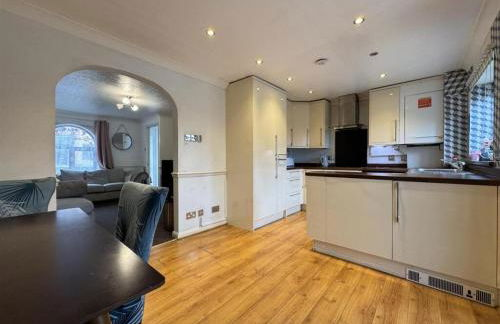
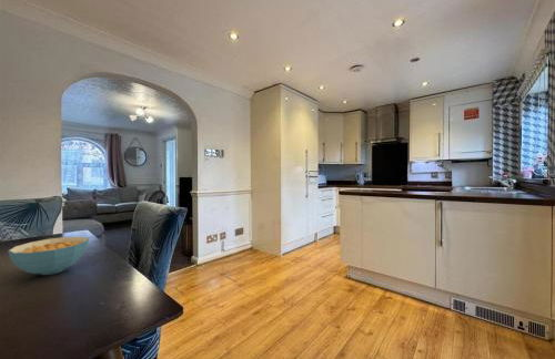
+ cereal bowl [7,236,90,276]
